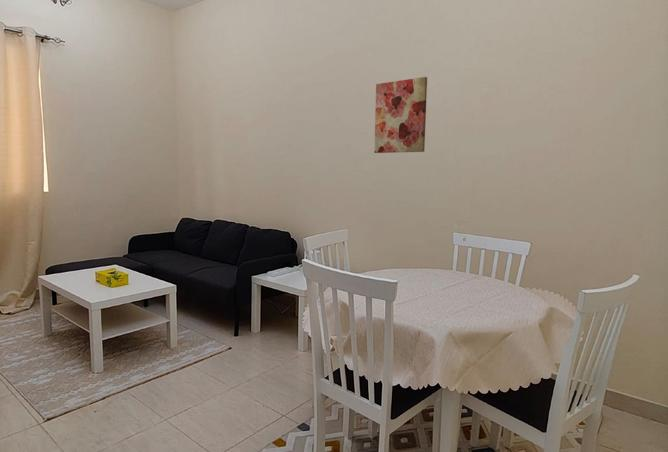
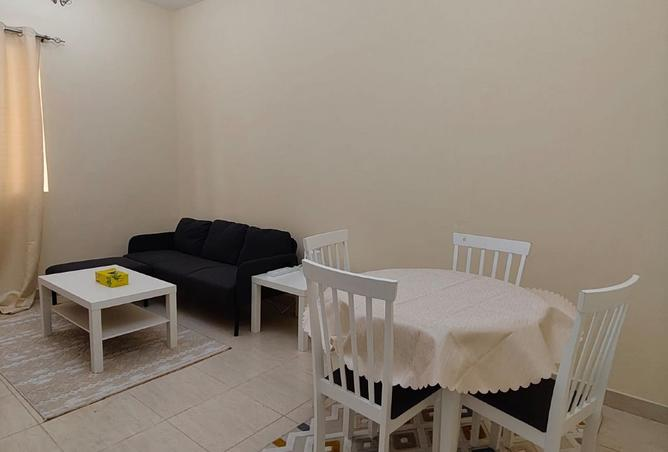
- wall art [373,76,428,154]
